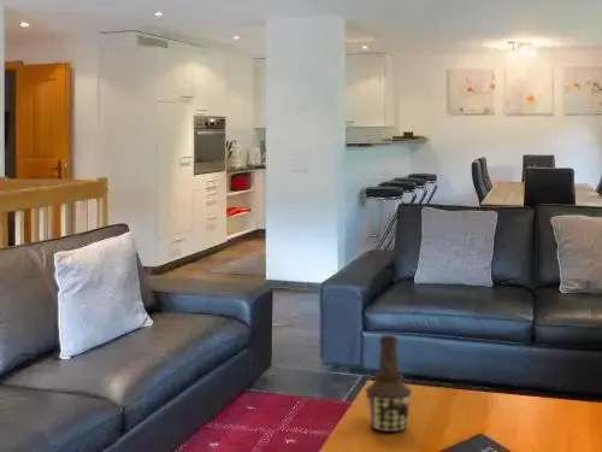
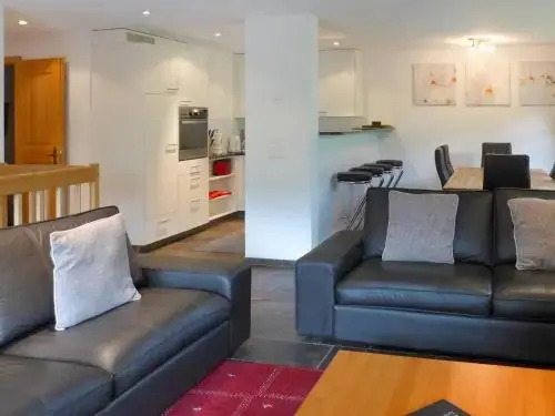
- bottle [364,334,413,433]
